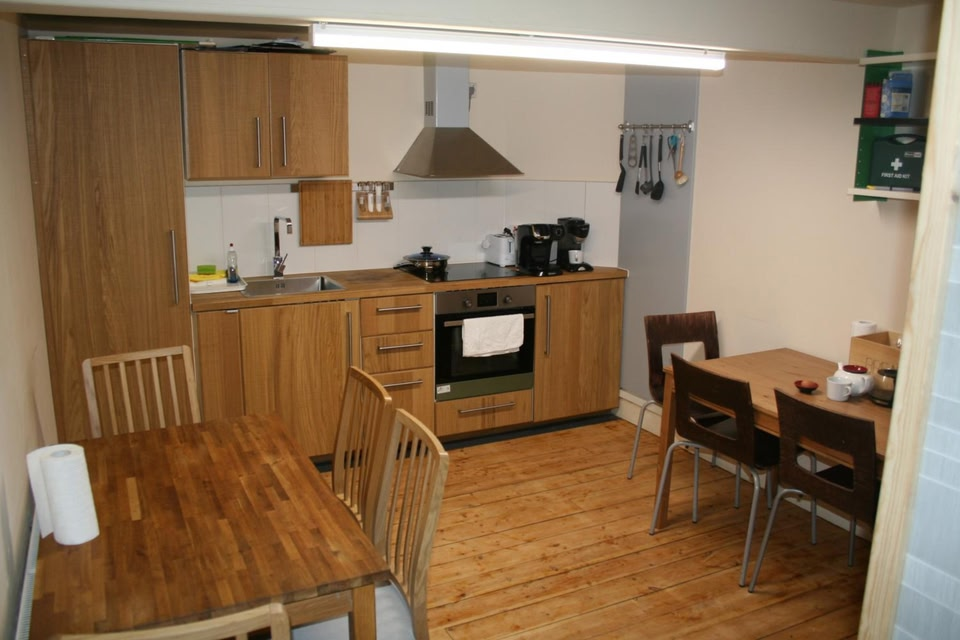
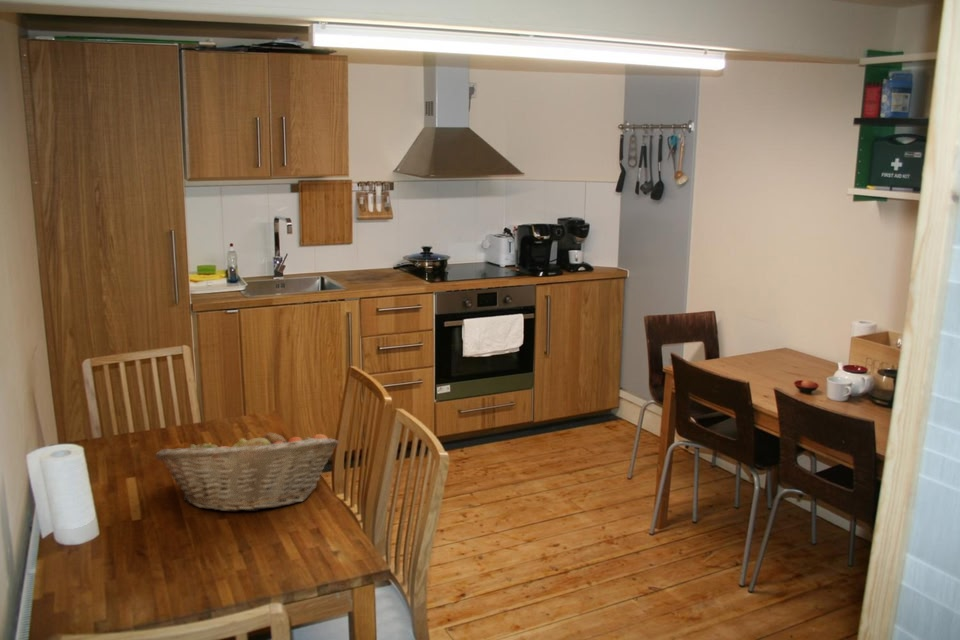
+ fruit basket [154,428,339,513]
